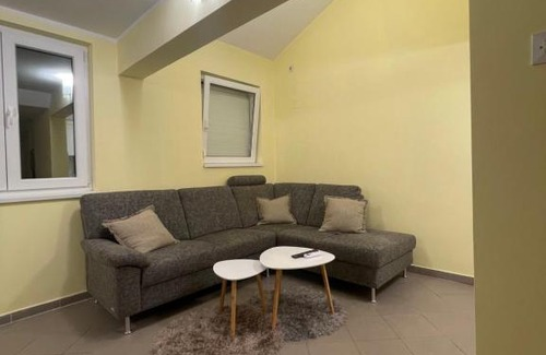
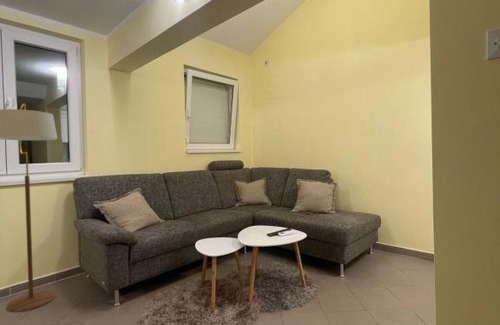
+ floor lamp [0,102,58,313]
